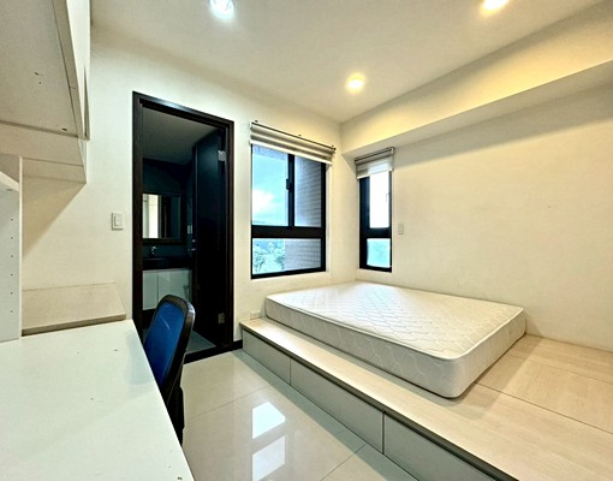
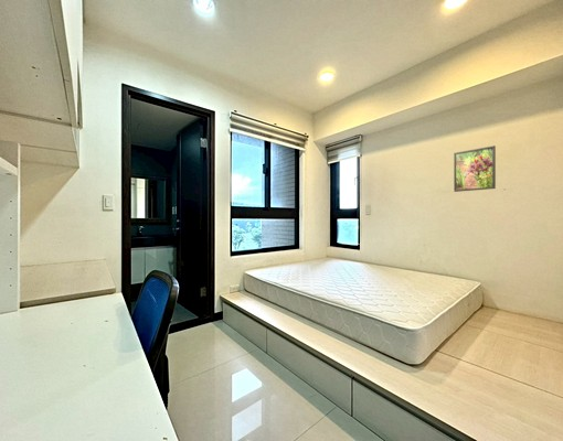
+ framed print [453,144,497,193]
